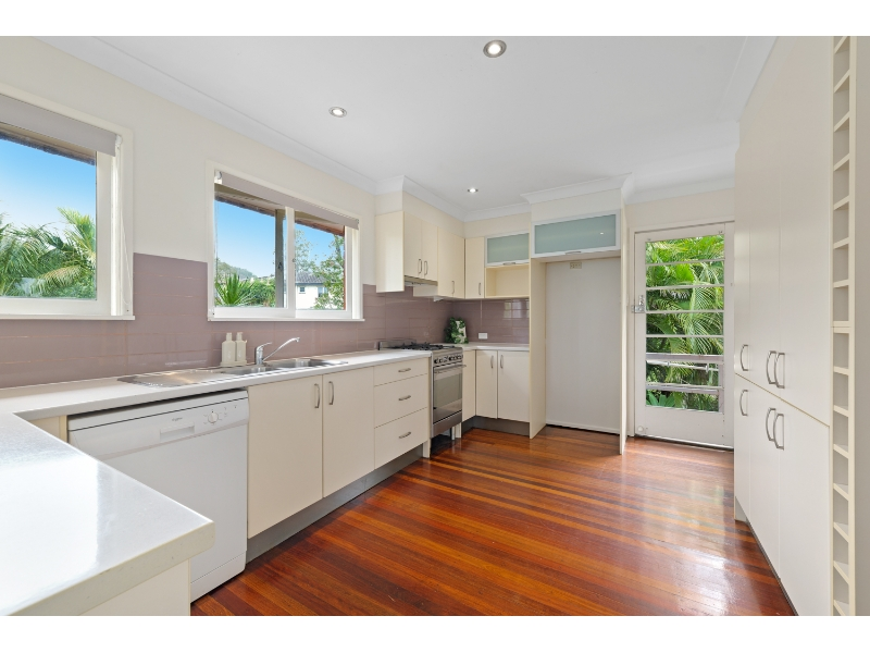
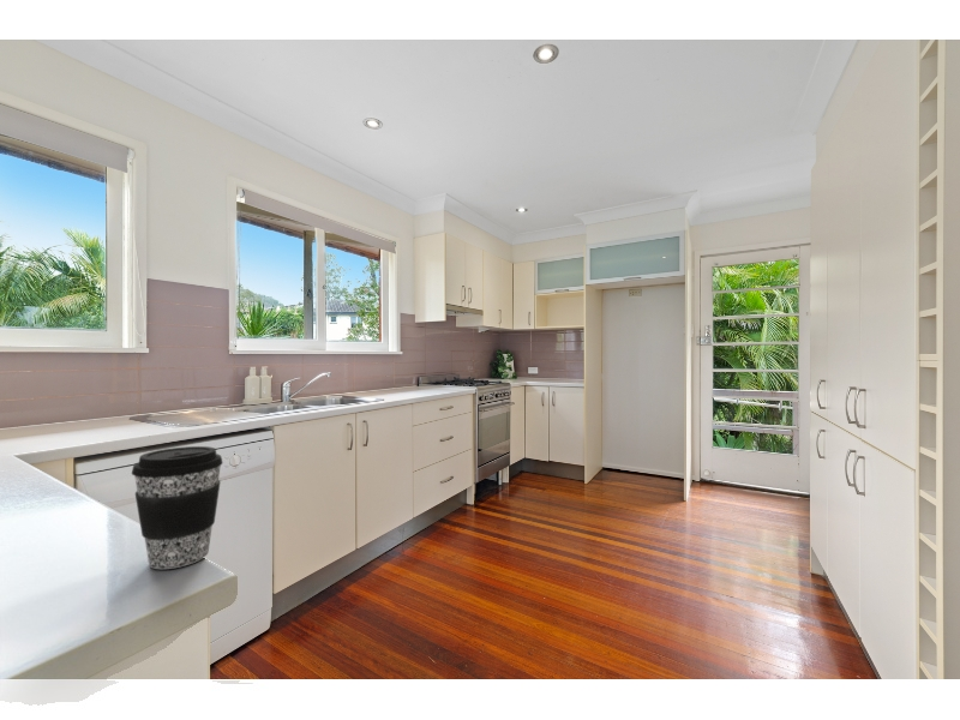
+ coffee cup [131,445,224,570]
